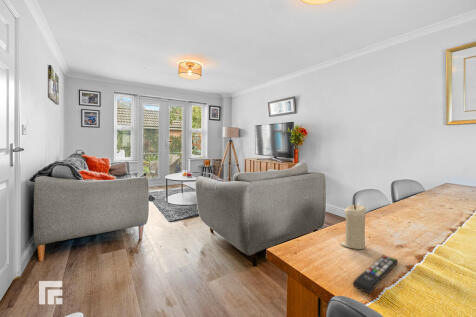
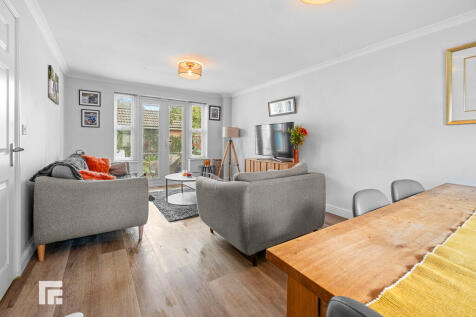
- remote control [352,254,399,295]
- candle [339,204,367,250]
